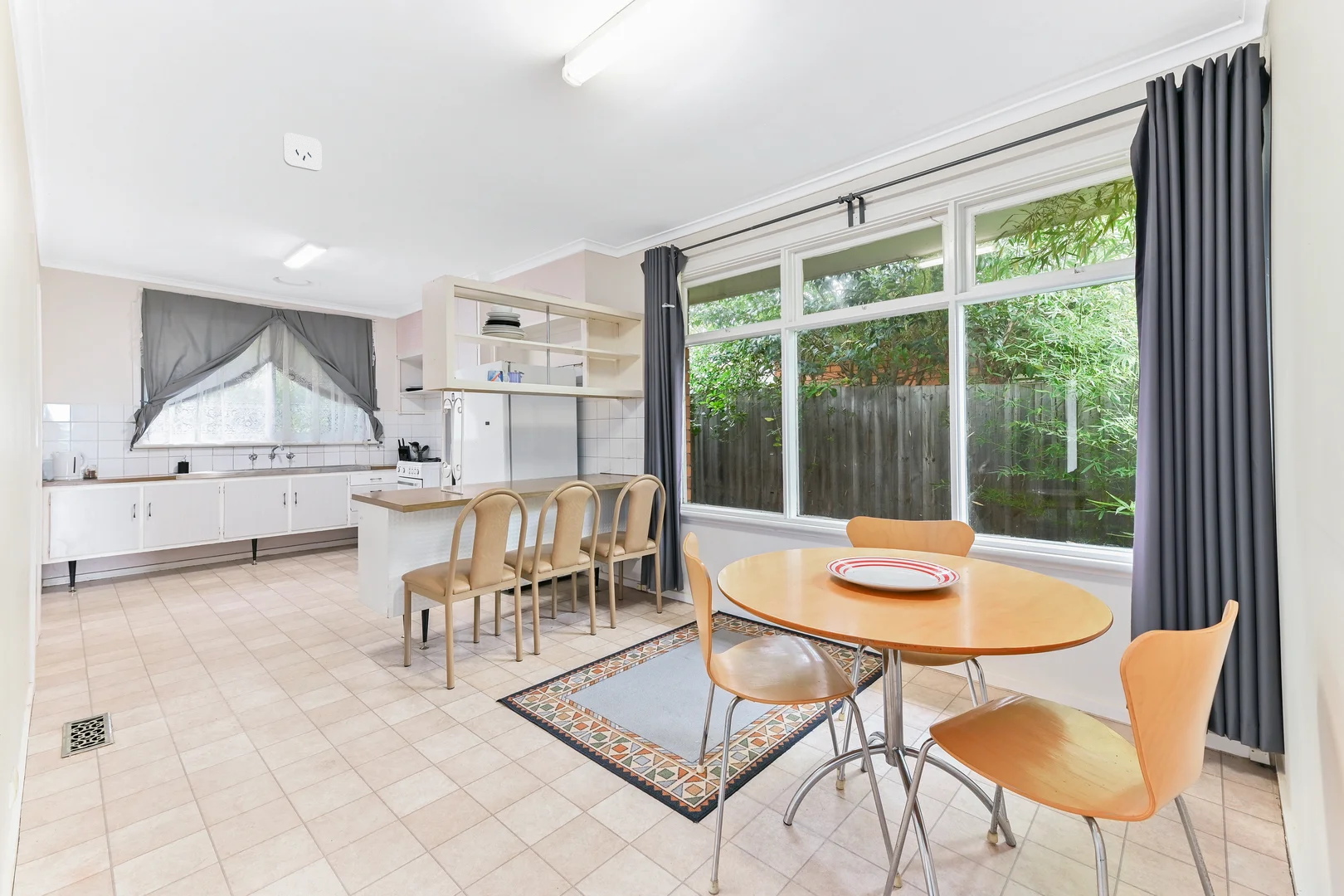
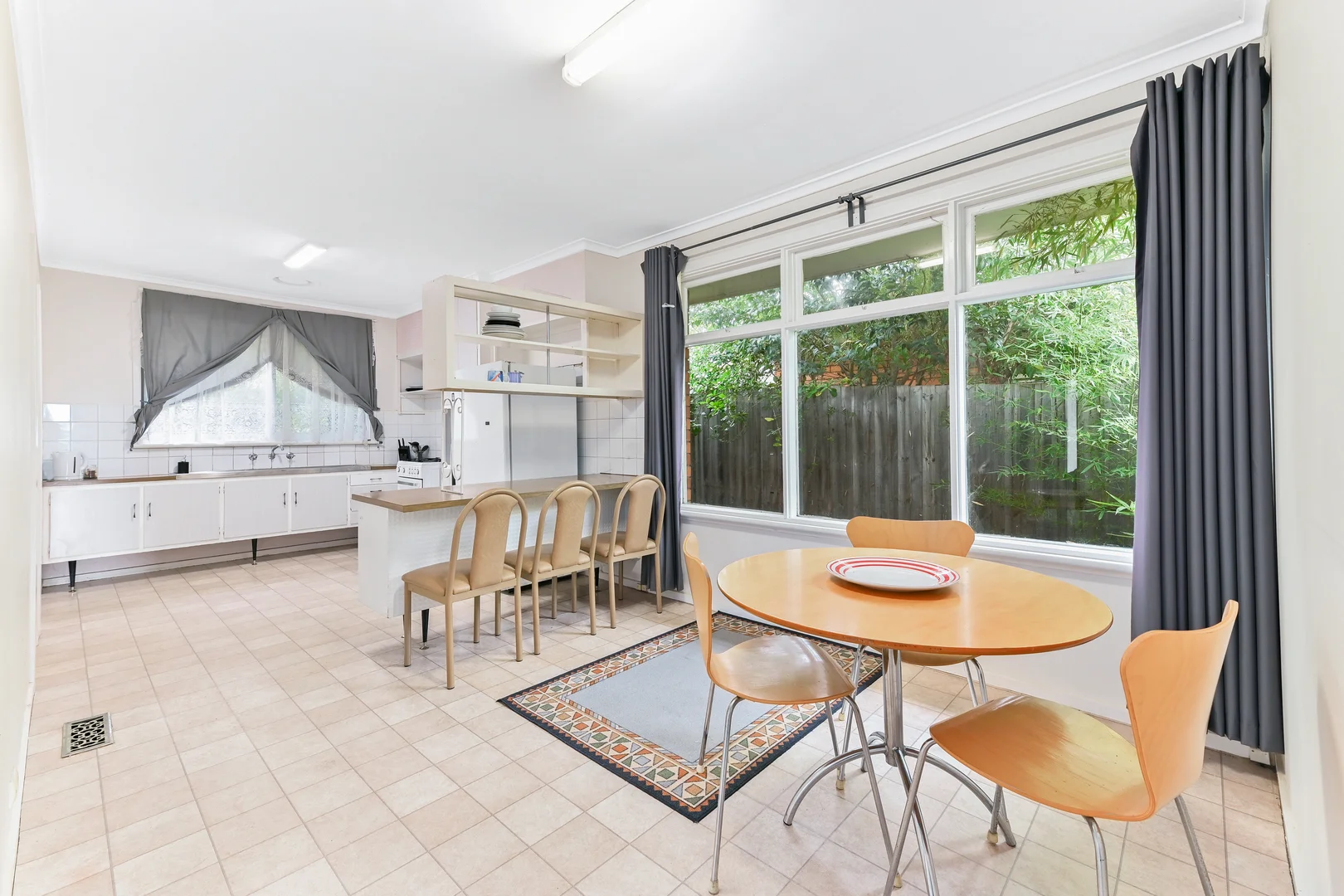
- smoke detector [283,132,323,172]
